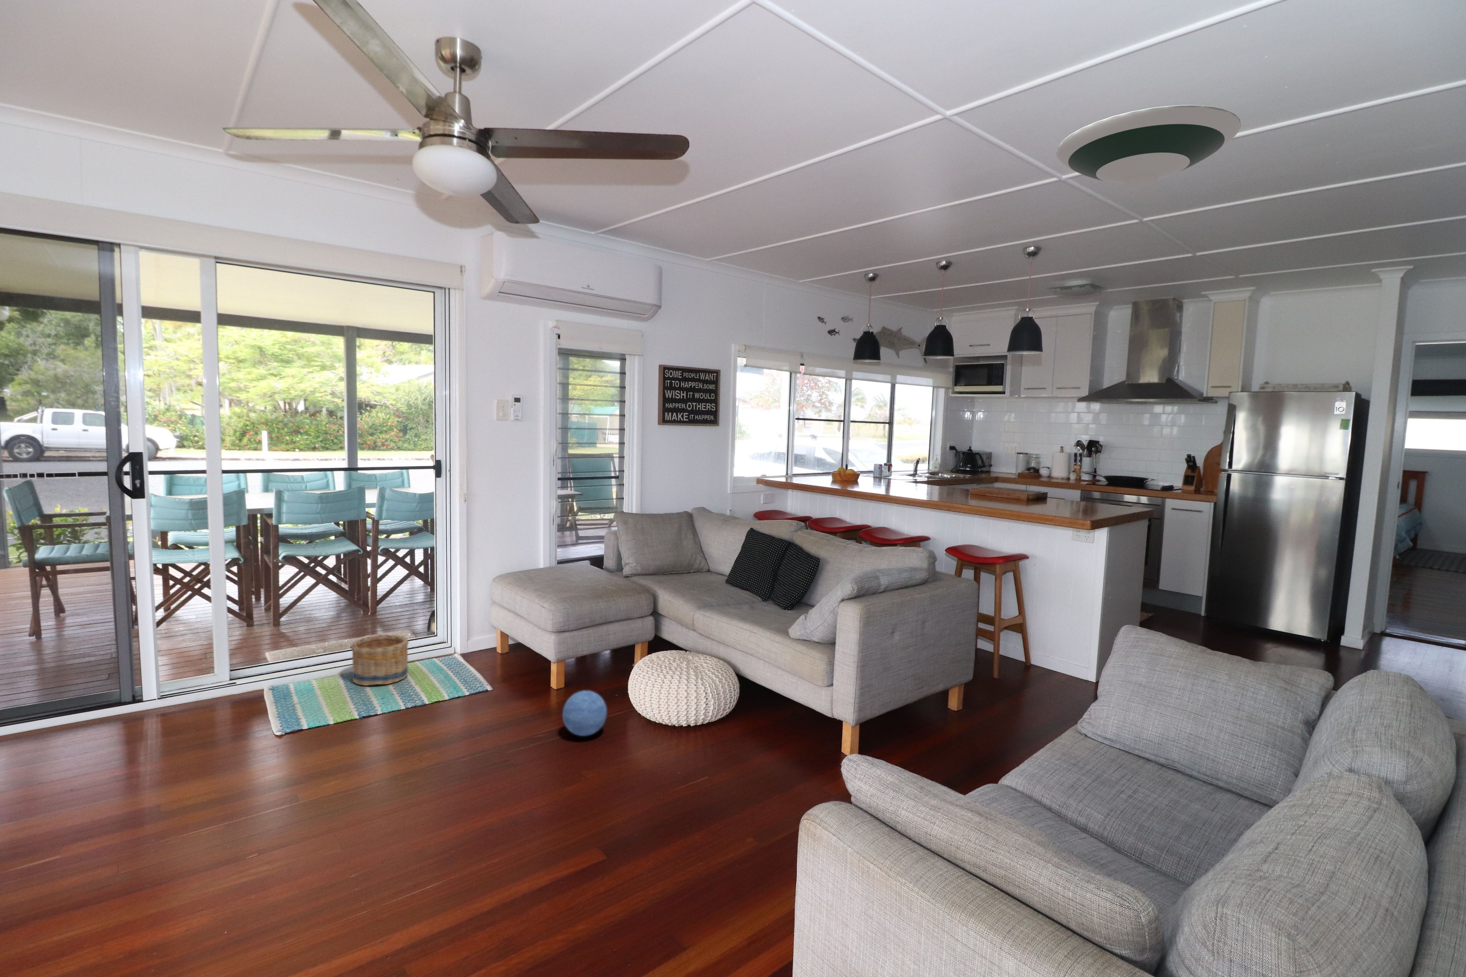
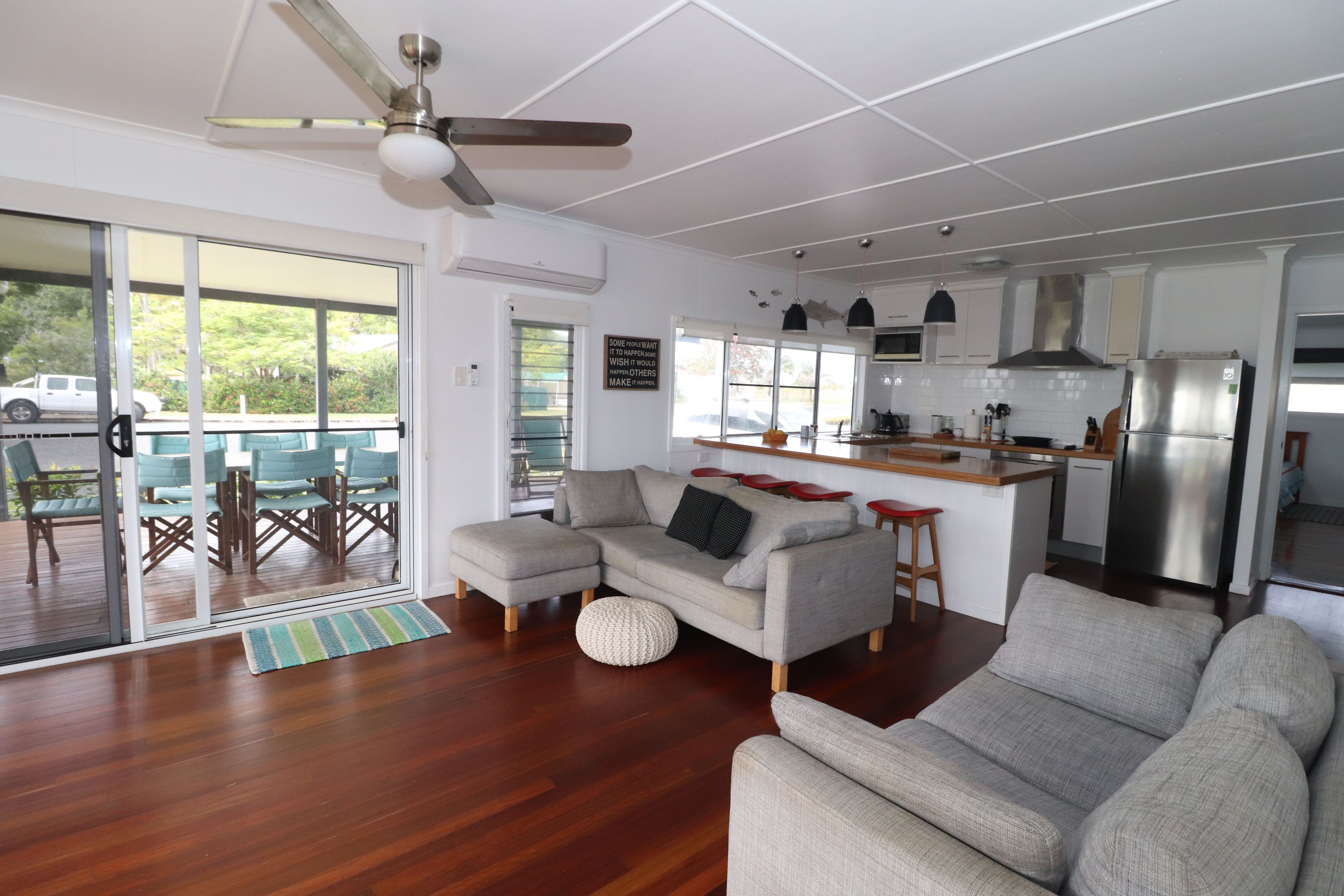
- ball [562,690,608,736]
- basket [351,635,409,686]
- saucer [1056,105,1241,186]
